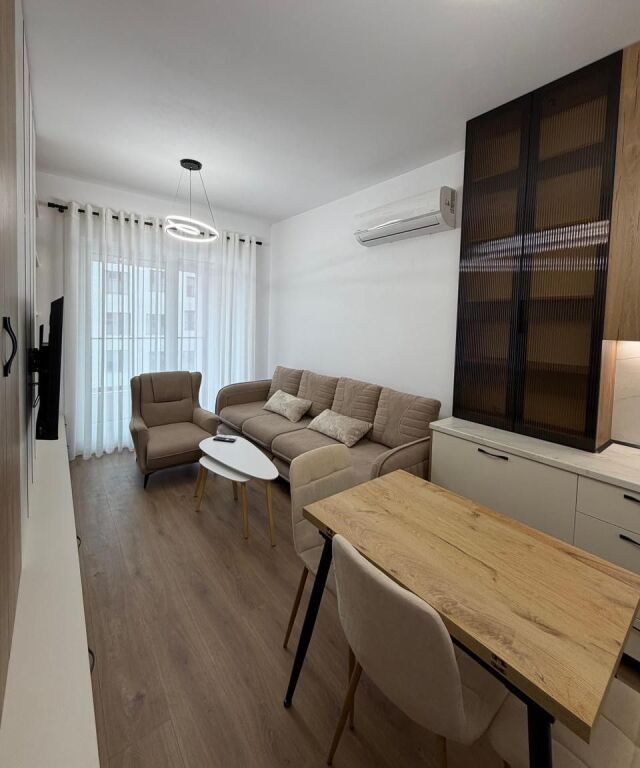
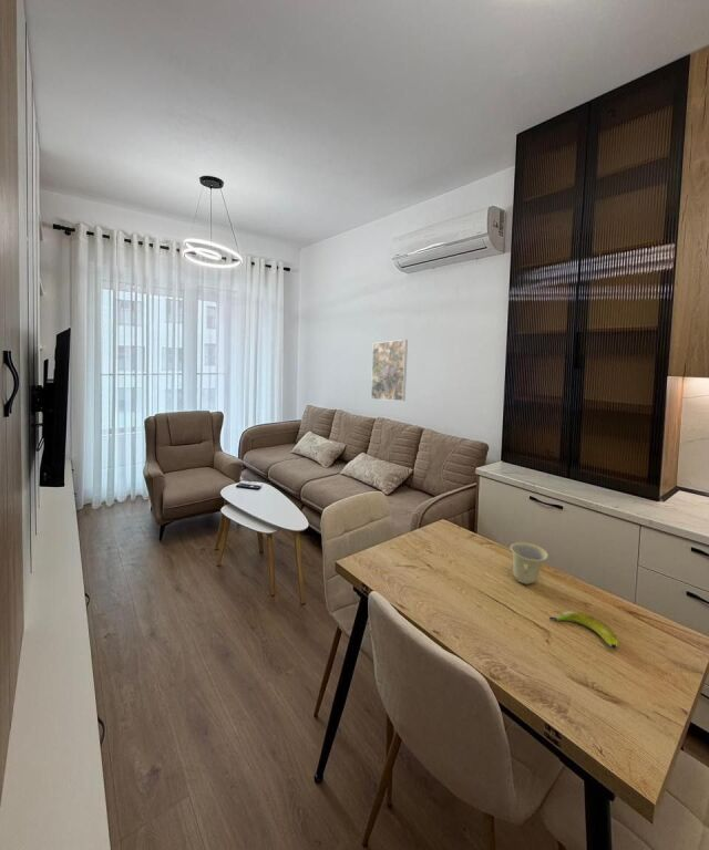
+ banana [548,610,619,650]
+ cup [508,541,549,585]
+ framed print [370,339,409,402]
